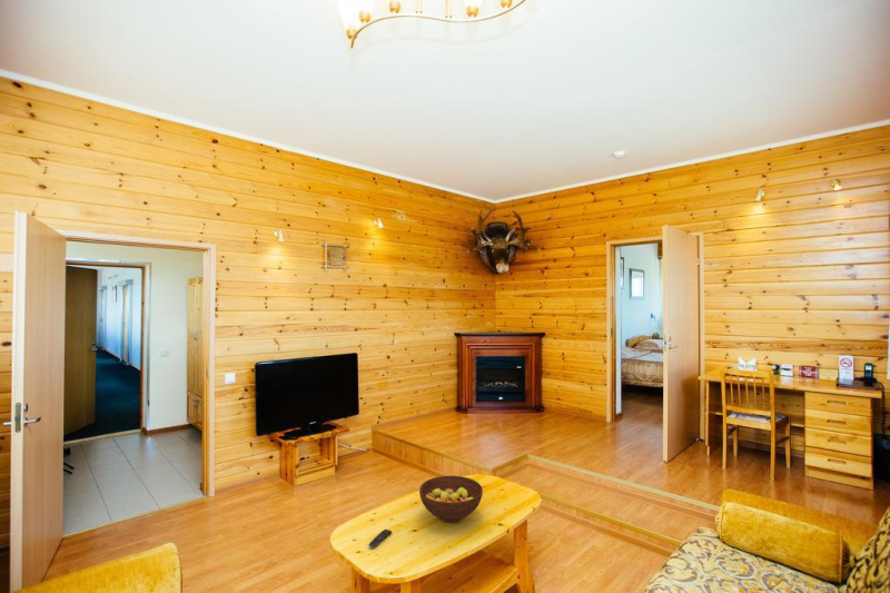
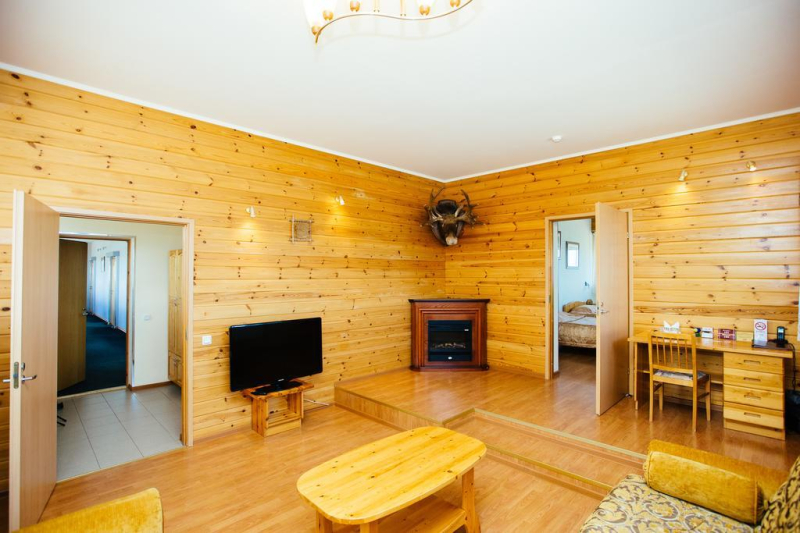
- fruit bowl [418,475,484,524]
- remote control [368,528,393,550]
